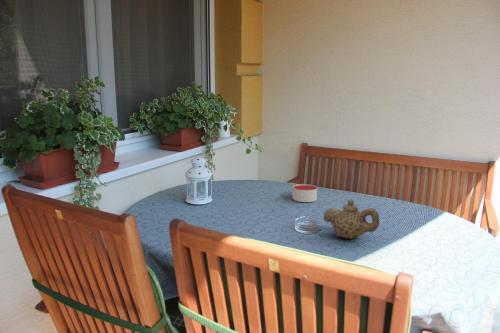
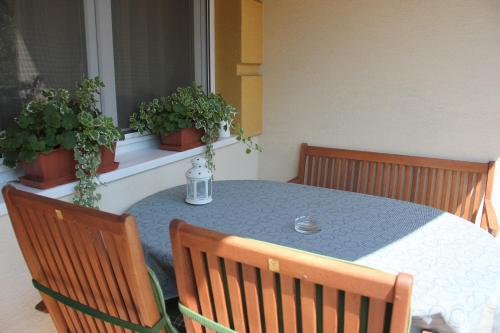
- candle [291,183,318,203]
- teapot [322,199,380,240]
